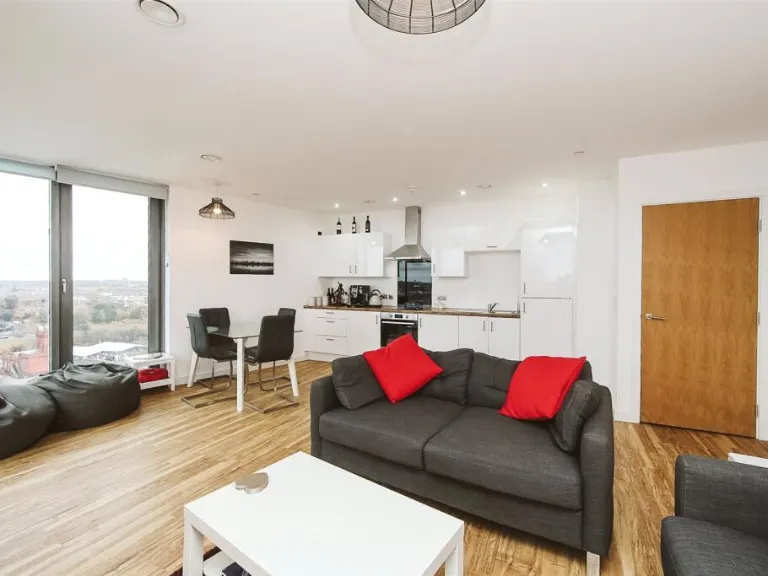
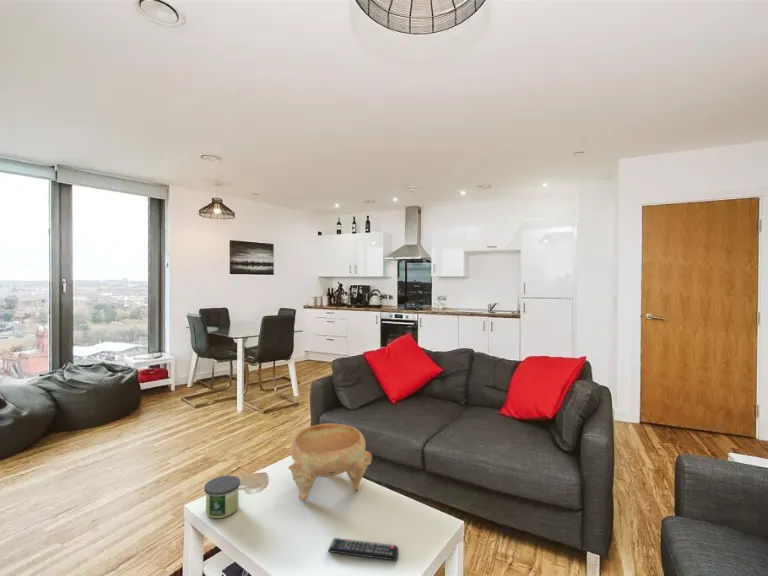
+ remote control [327,537,400,562]
+ decorative bowl [288,422,373,502]
+ candle [203,475,241,519]
